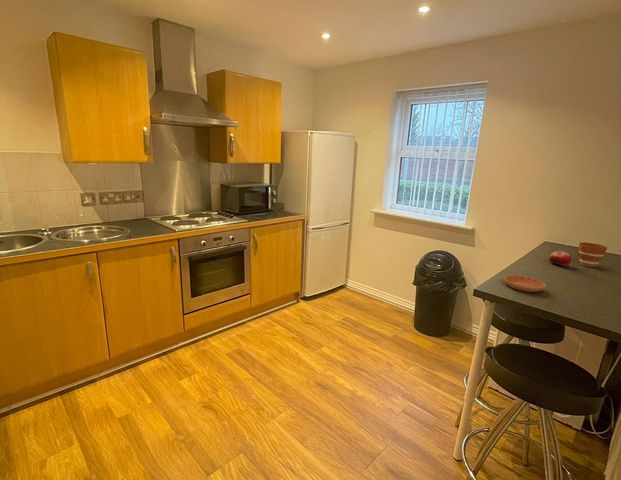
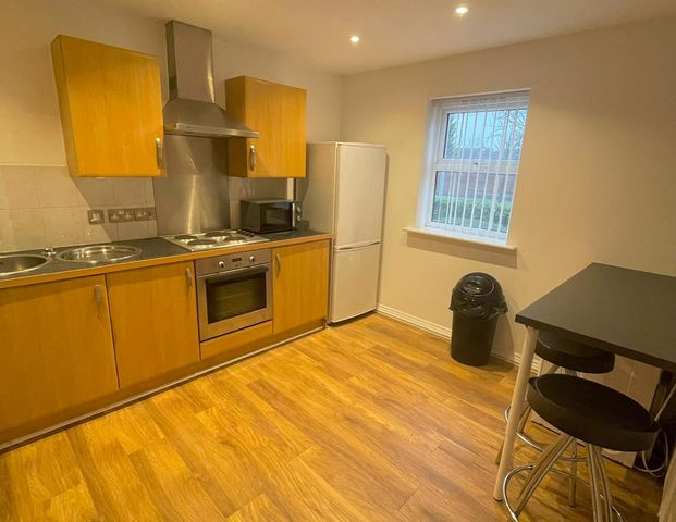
- saucer [503,274,547,293]
- cup [576,242,608,268]
- fruit [548,250,572,268]
